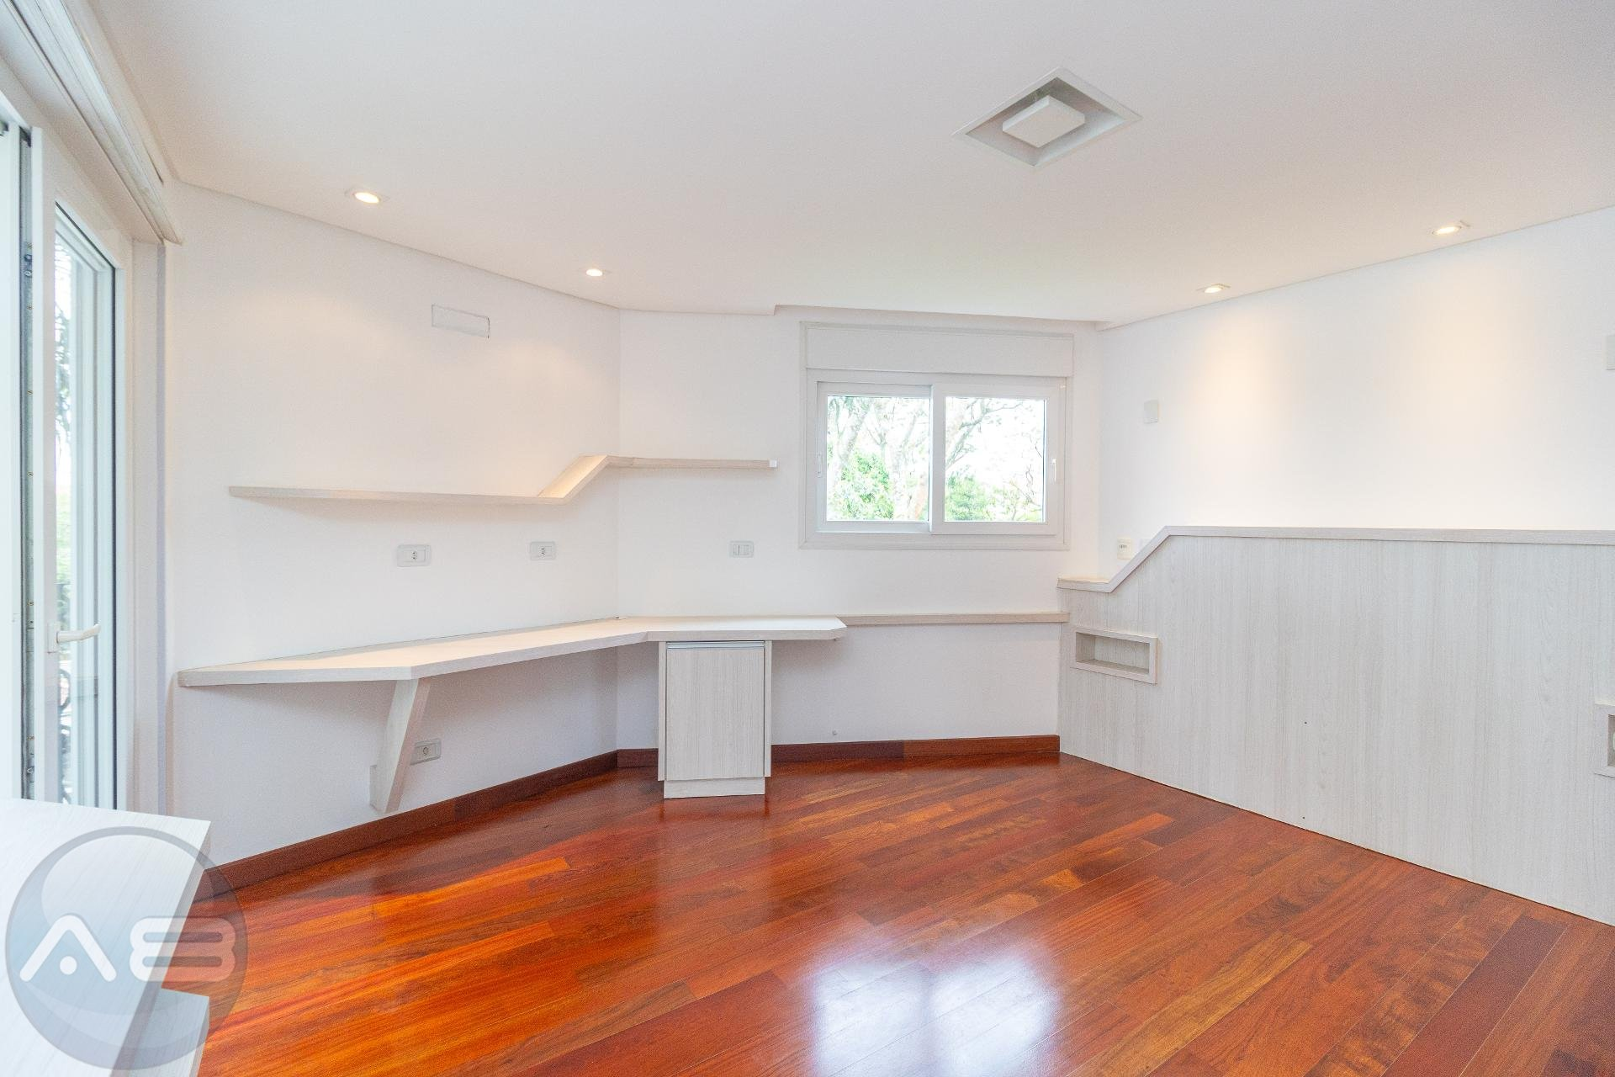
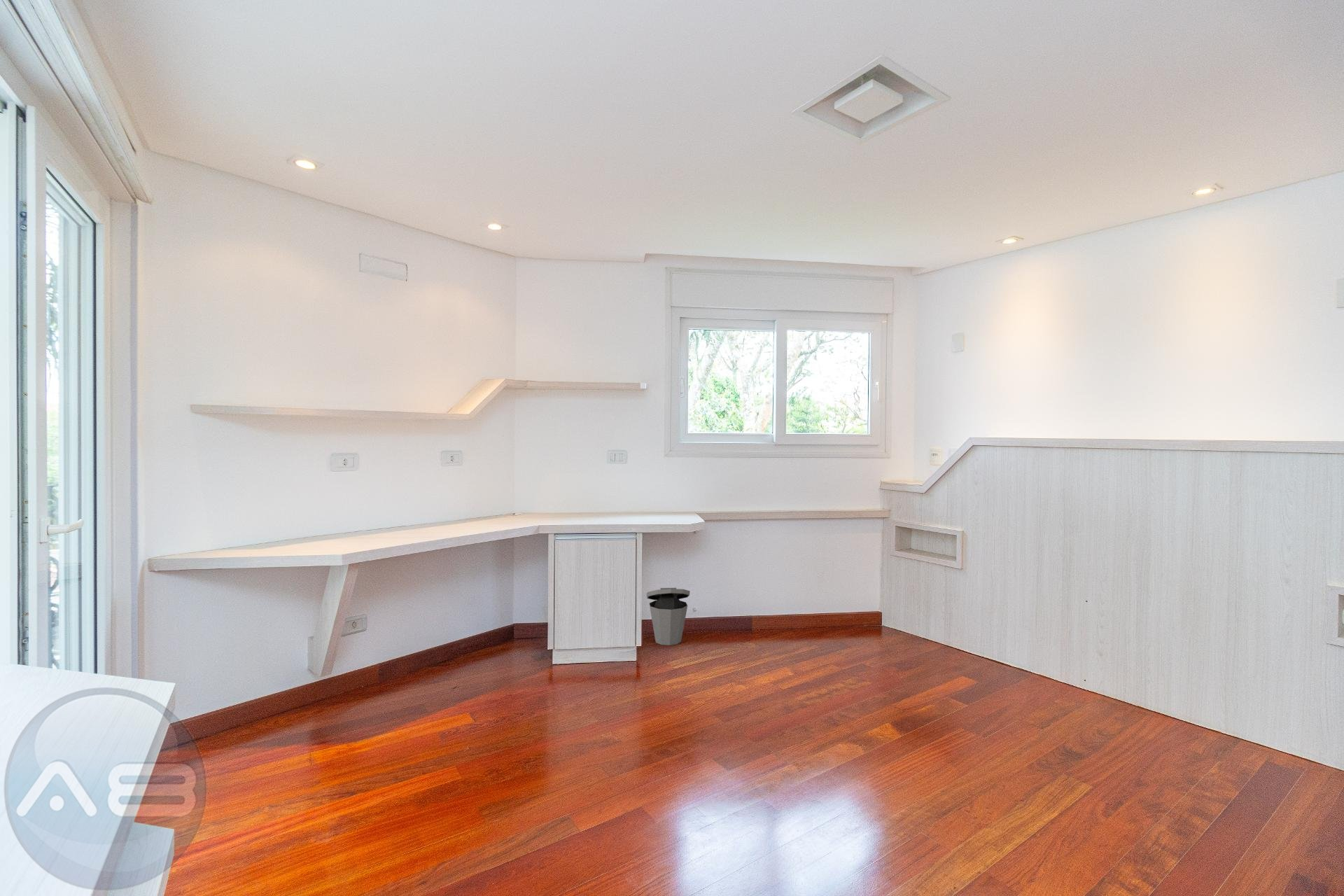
+ trash can [645,587,690,646]
